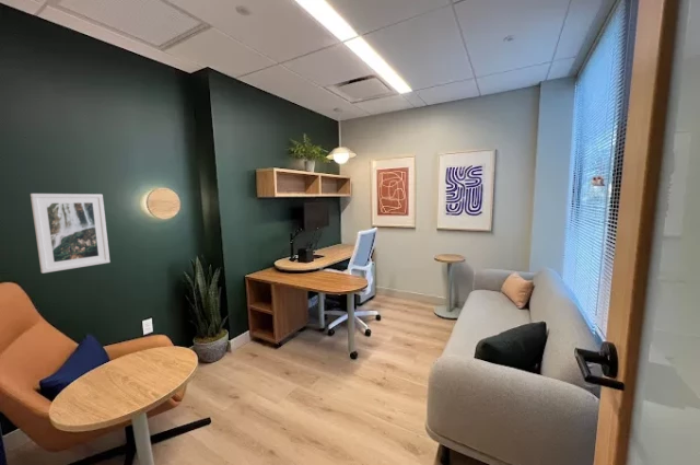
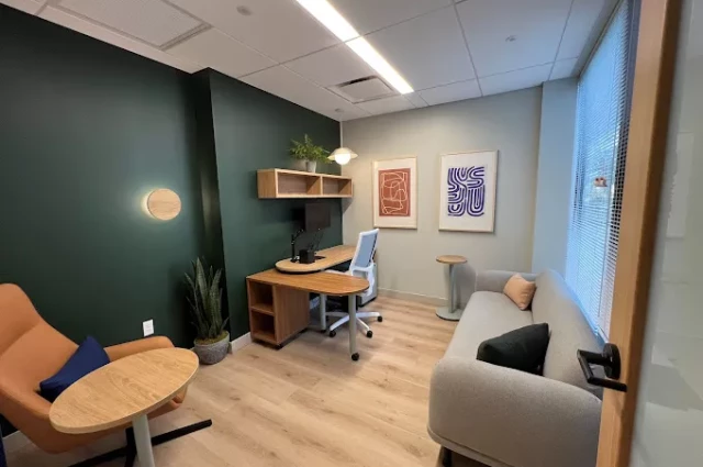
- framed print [30,193,112,275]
